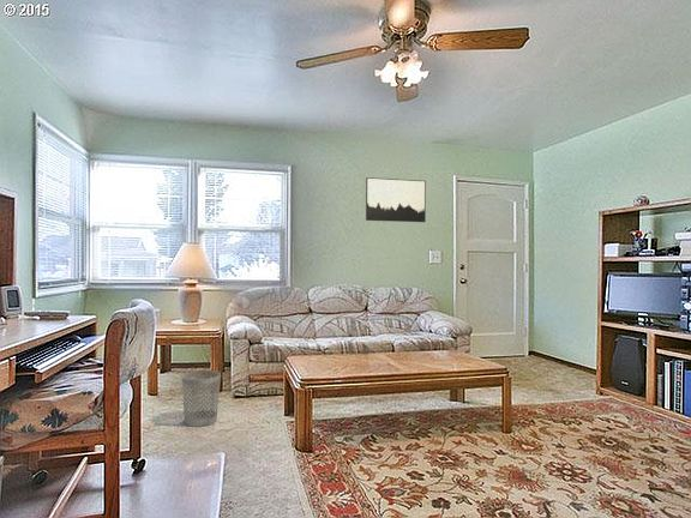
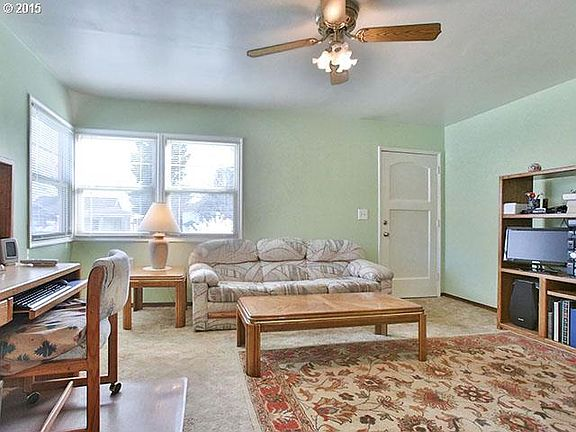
- wall art [365,176,427,223]
- wastebasket [181,369,222,428]
